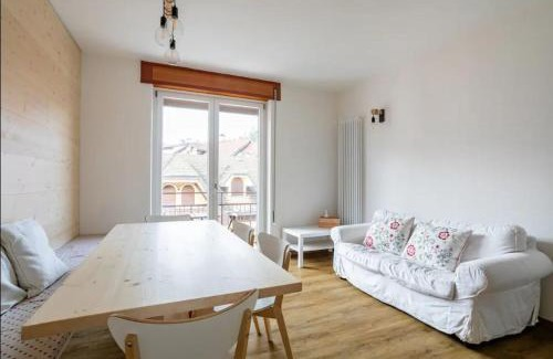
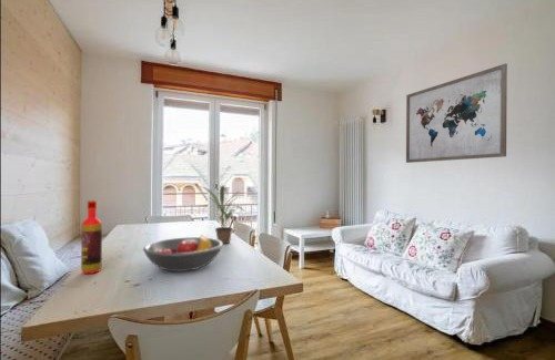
+ fruit bowl [142,233,224,272]
+ wall art [405,63,508,164]
+ bottle [80,199,103,275]
+ potted plant [198,184,245,245]
